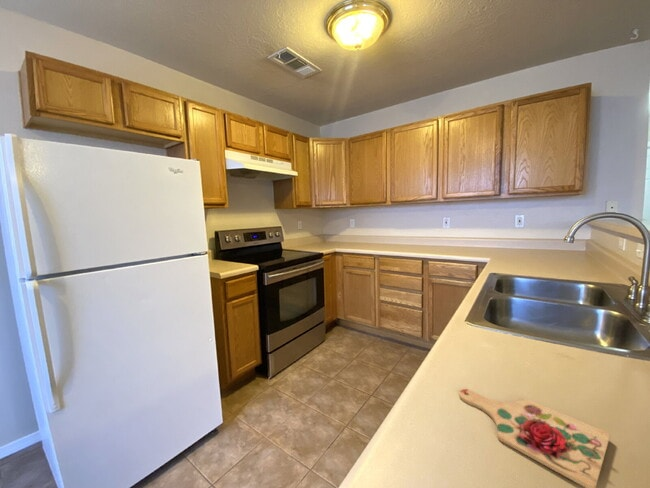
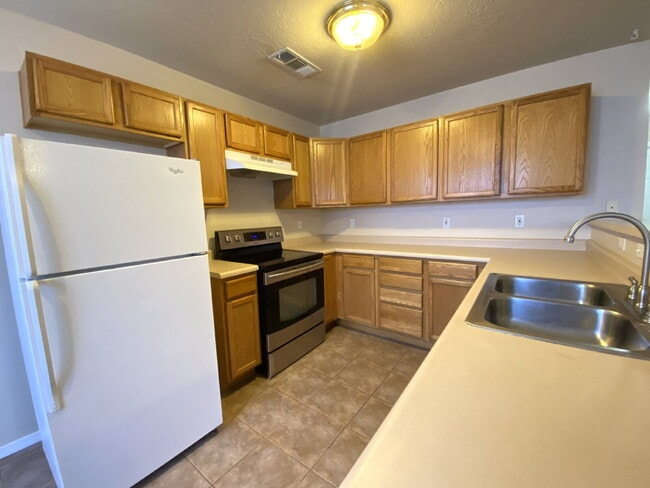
- cutting board [458,388,610,488]
